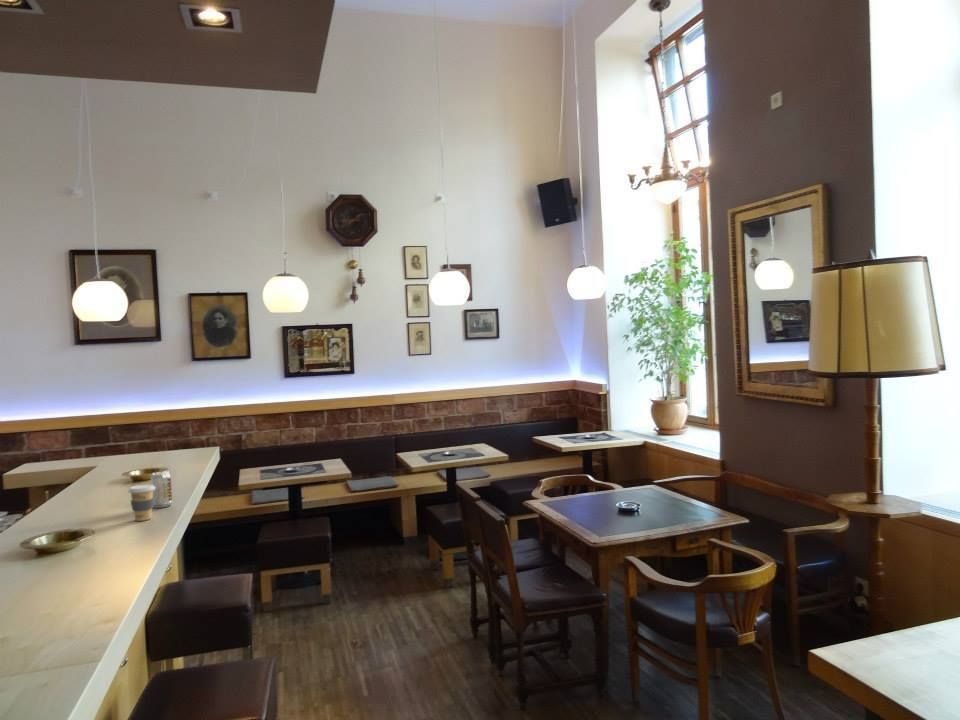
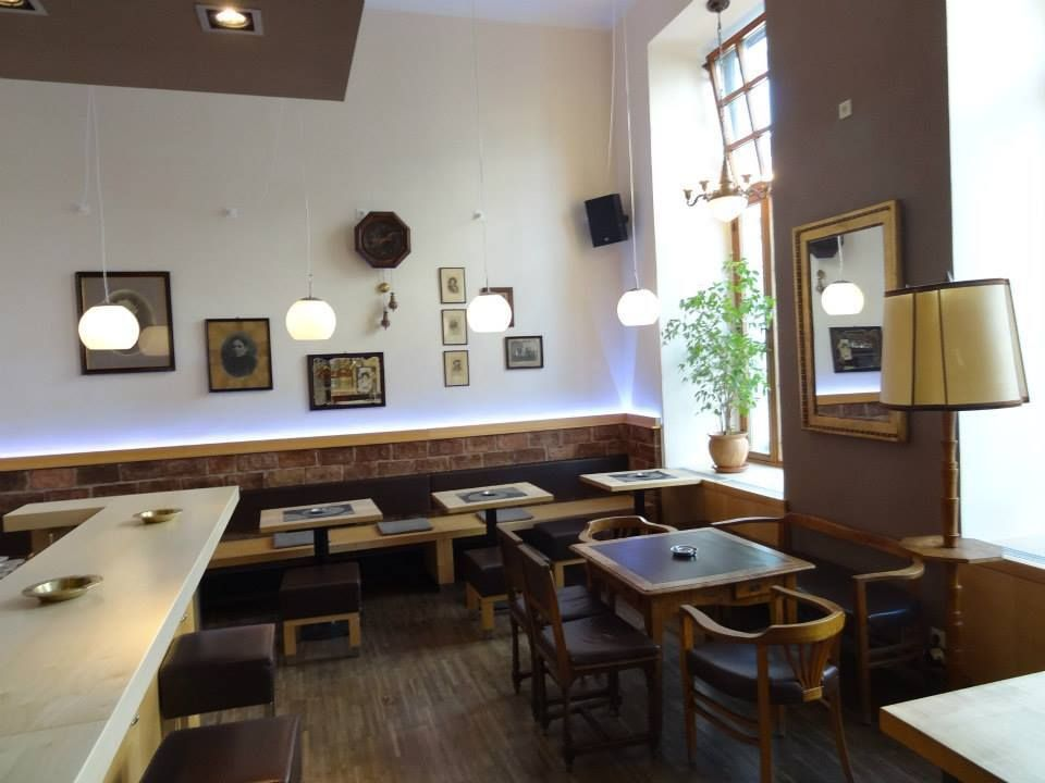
- coffee cup [127,483,155,522]
- beverage can [150,470,173,509]
